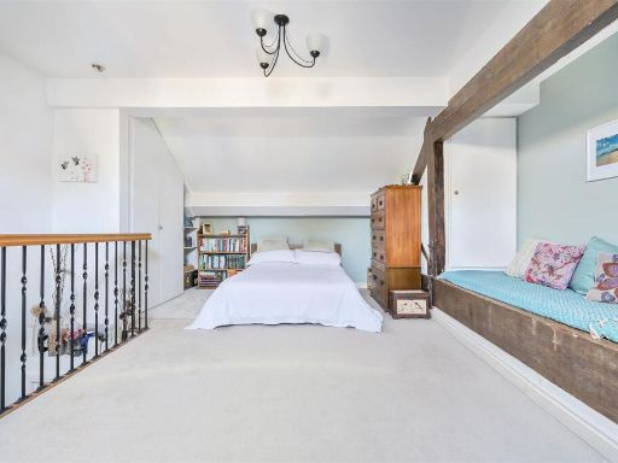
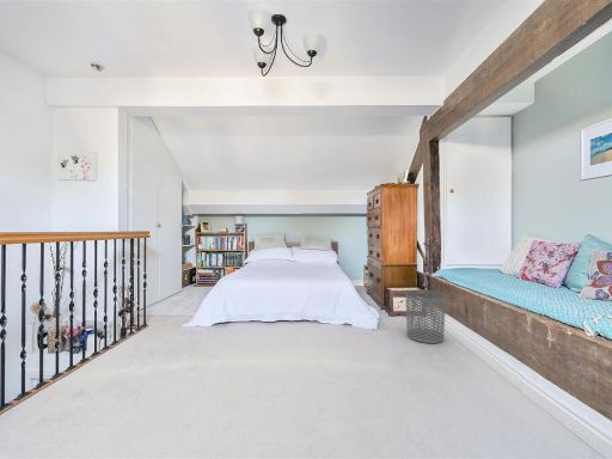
+ waste bin [404,289,447,344]
